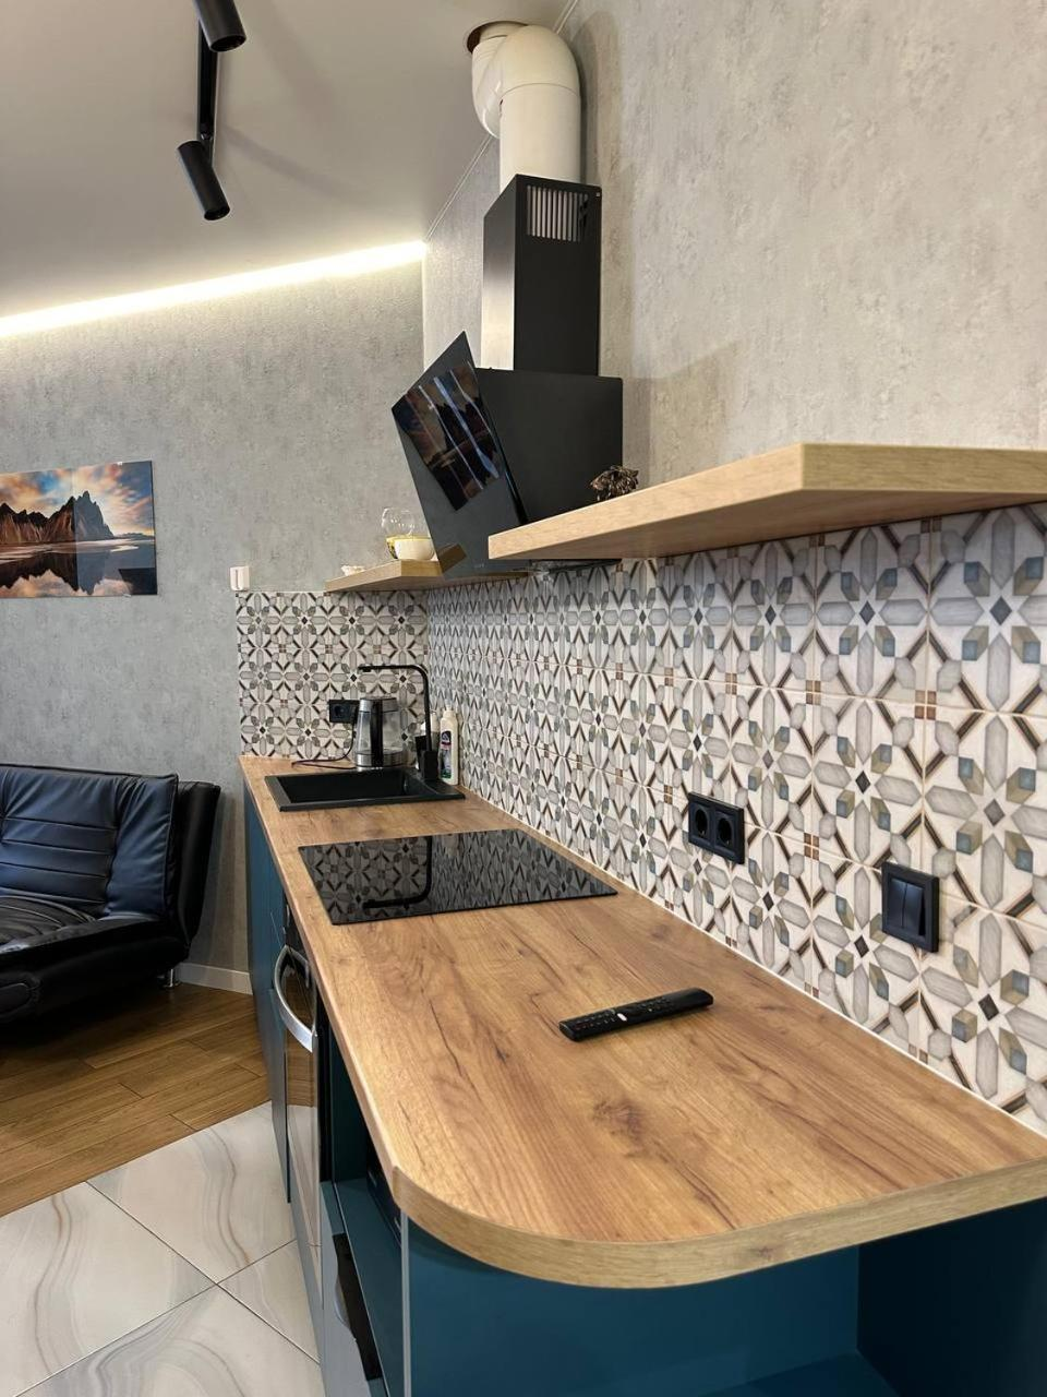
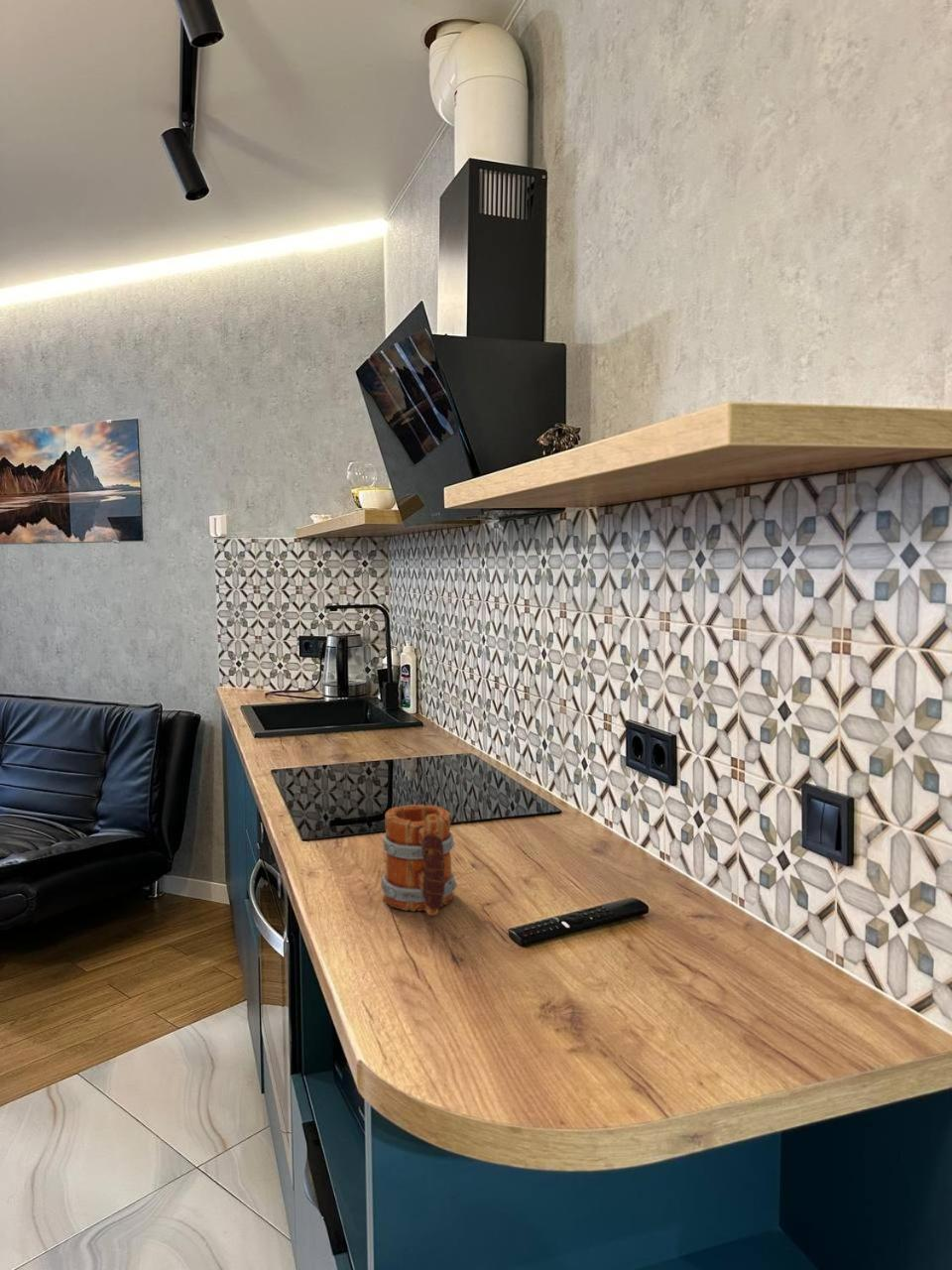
+ mug [380,804,458,916]
